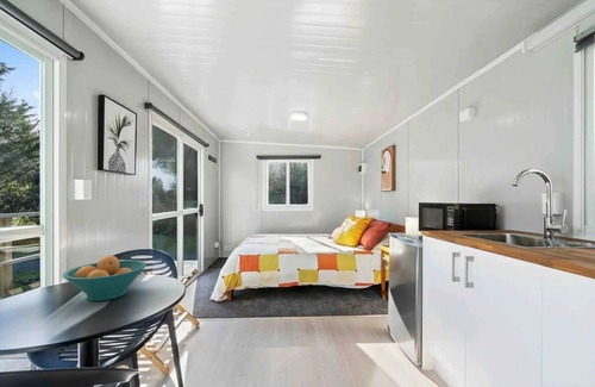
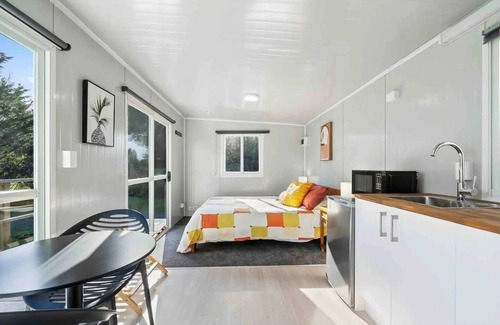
- fruit bowl [62,255,148,302]
